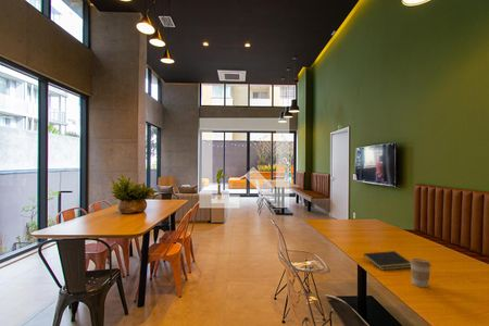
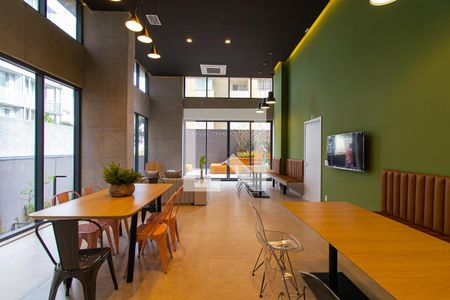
- coffee cup [409,258,432,288]
- notepad [362,250,411,272]
